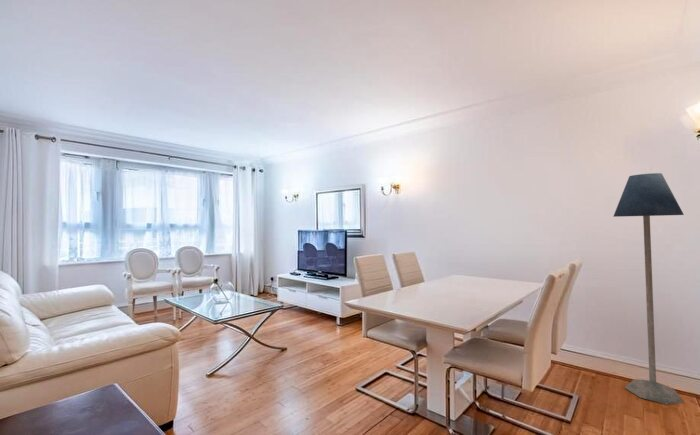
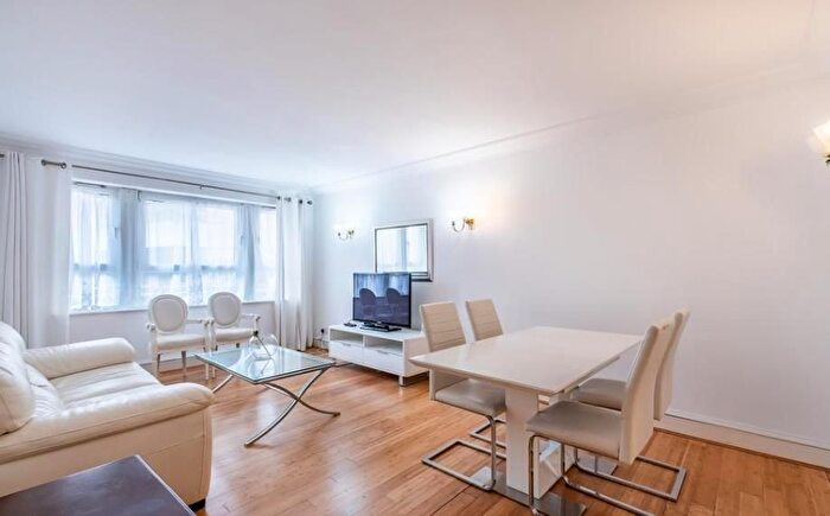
- floor lamp [612,172,685,405]
